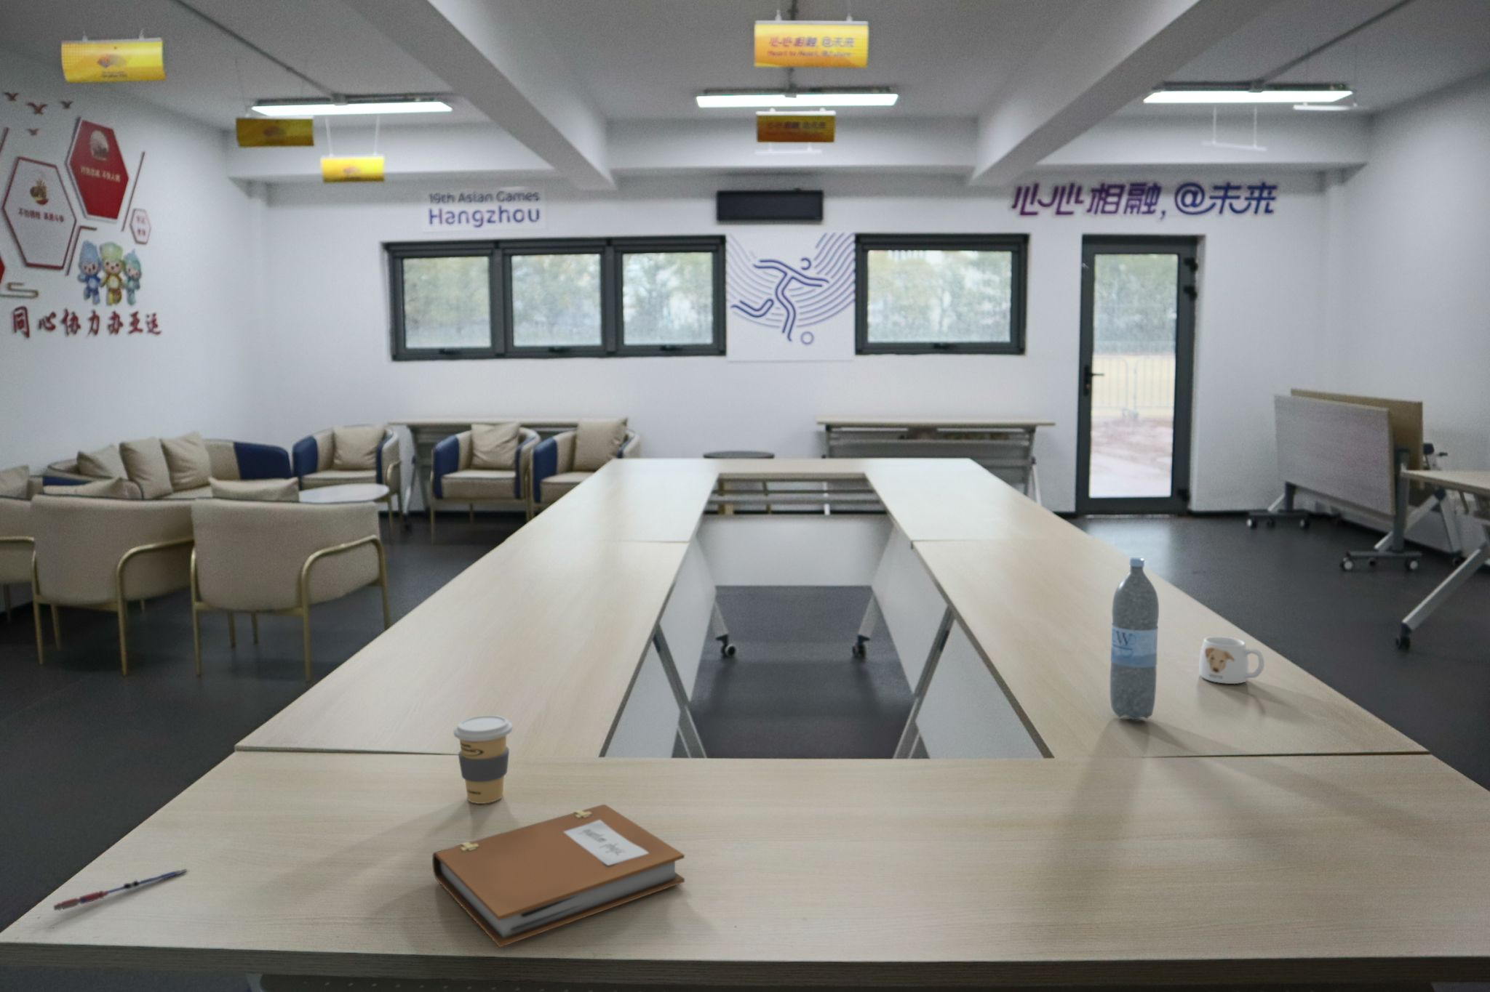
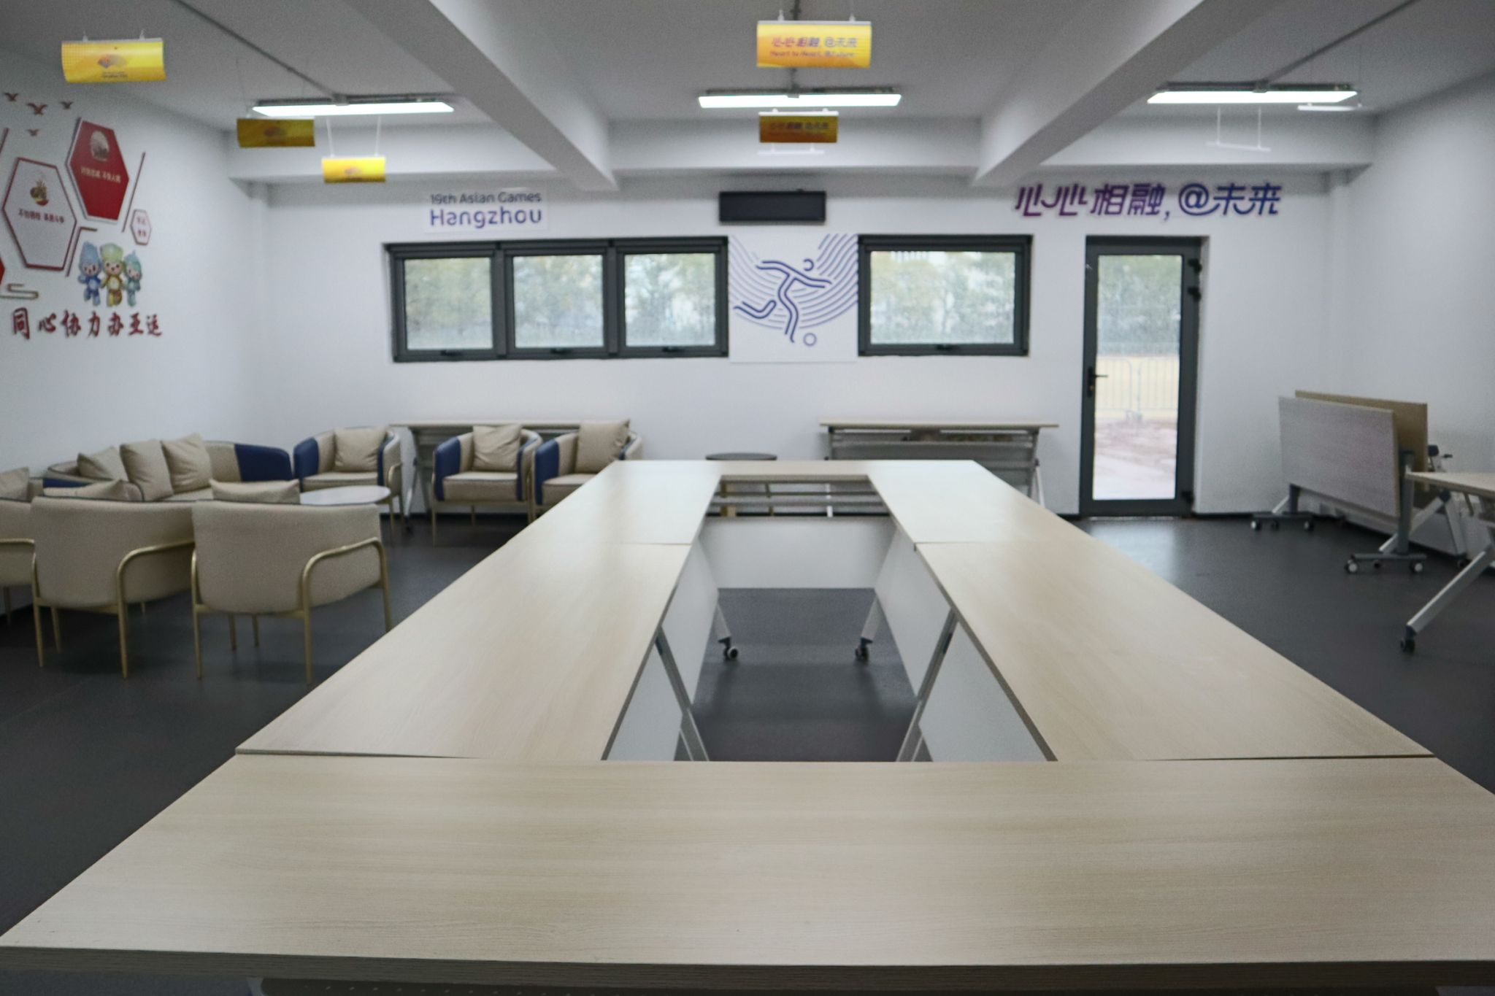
- coffee cup [452,714,513,805]
- mug [1199,636,1265,684]
- water bottle [1110,557,1160,721]
- notebook [431,804,686,948]
- pen [52,868,188,911]
